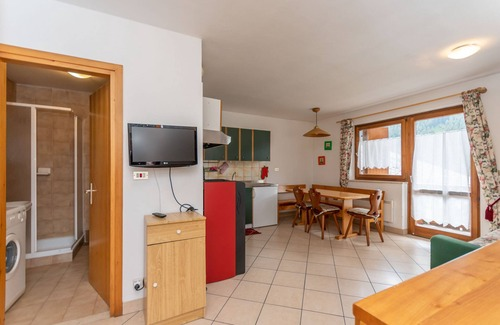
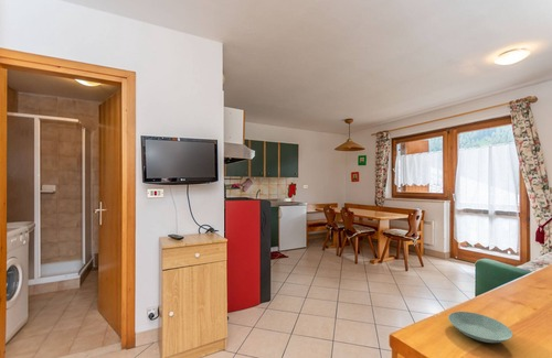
+ saucer [447,311,513,344]
